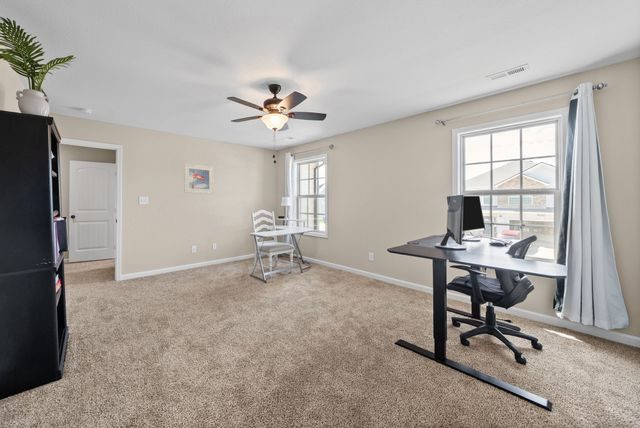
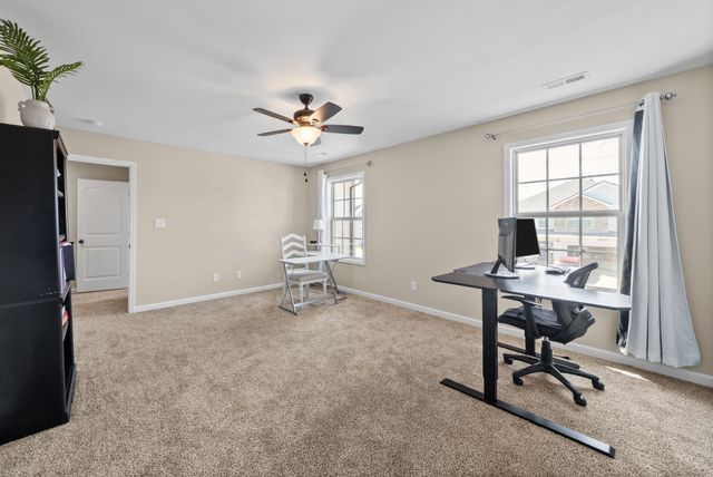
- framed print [183,162,215,195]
